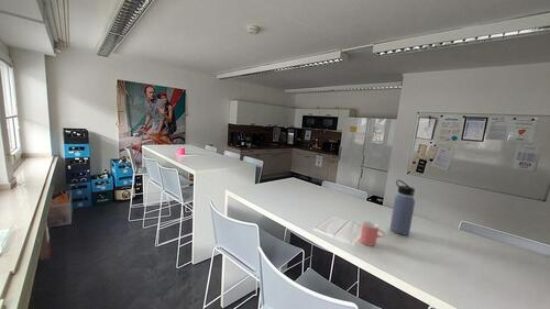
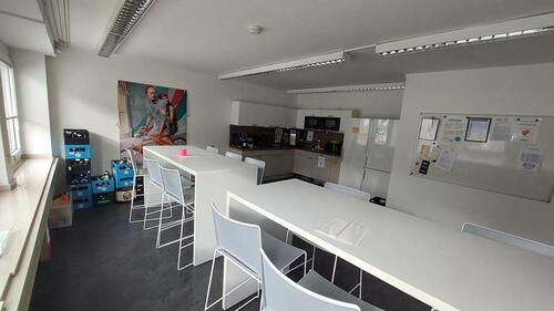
- cup [359,220,386,247]
- water bottle [389,179,416,235]
